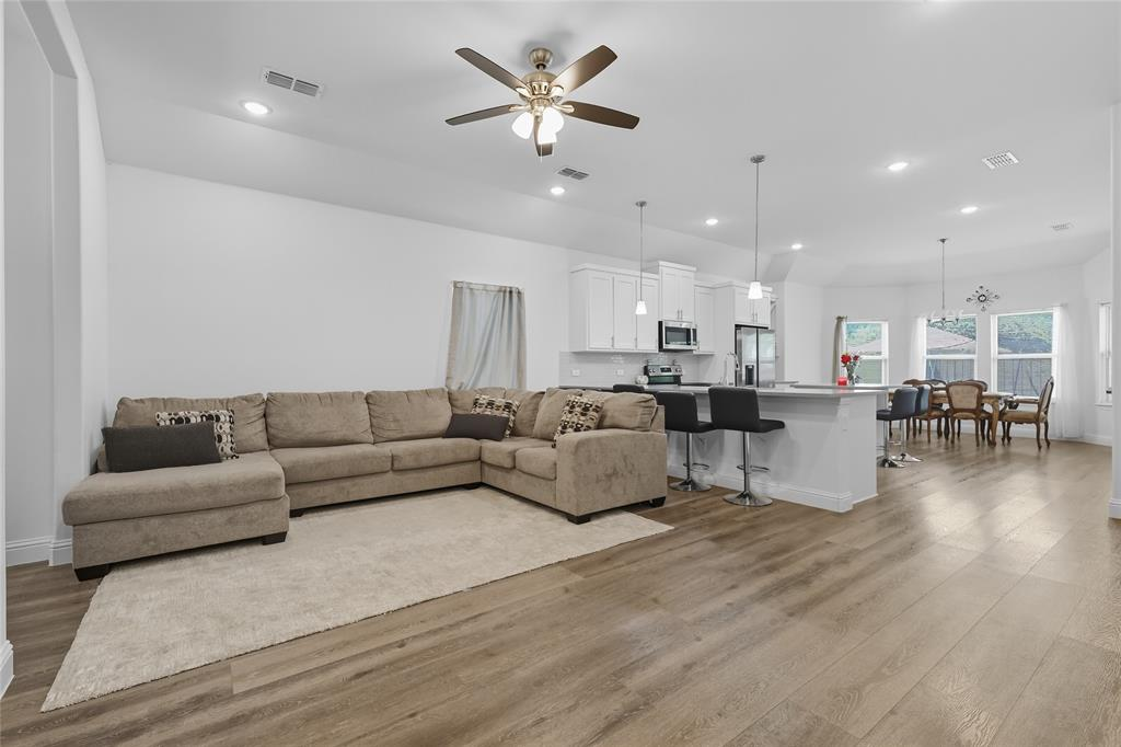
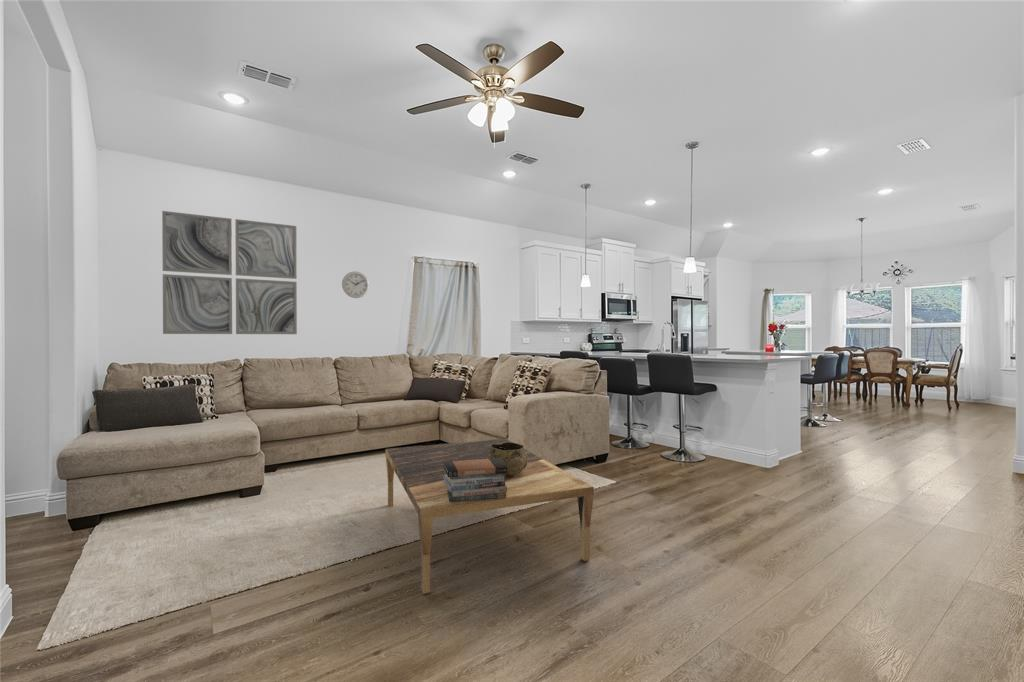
+ book stack [443,458,508,502]
+ wall clock [341,271,370,299]
+ coffee table [385,438,595,595]
+ wall art [161,210,298,335]
+ decorative bowl [487,441,528,476]
